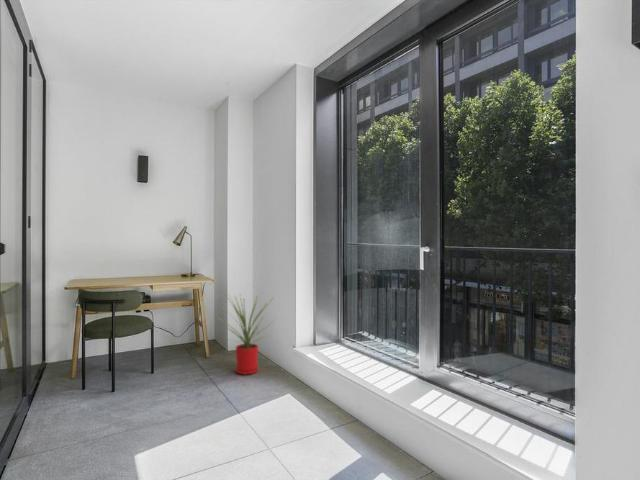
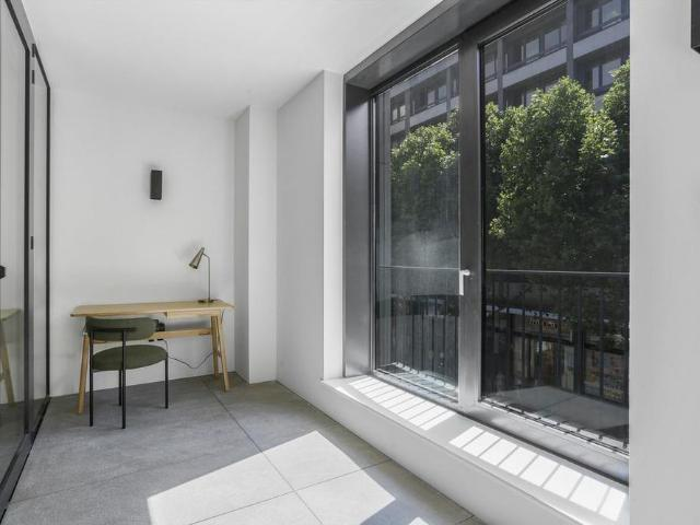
- house plant [213,290,276,376]
